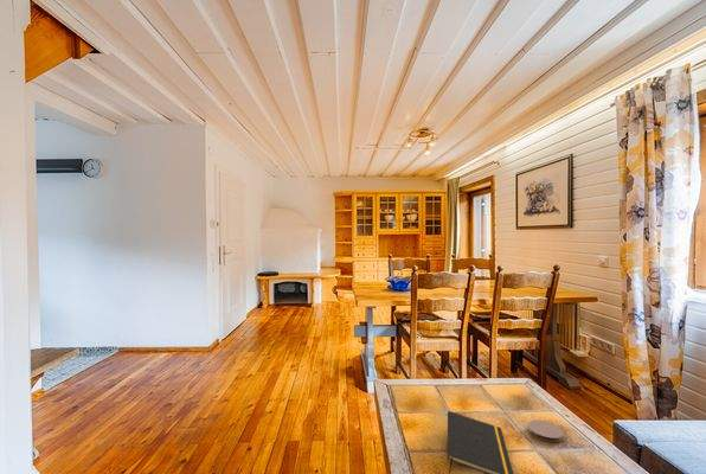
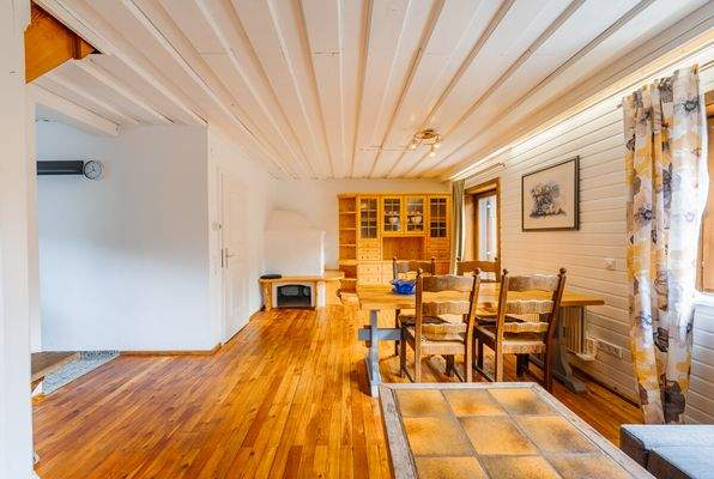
- notepad [447,410,514,474]
- coaster [527,418,565,443]
